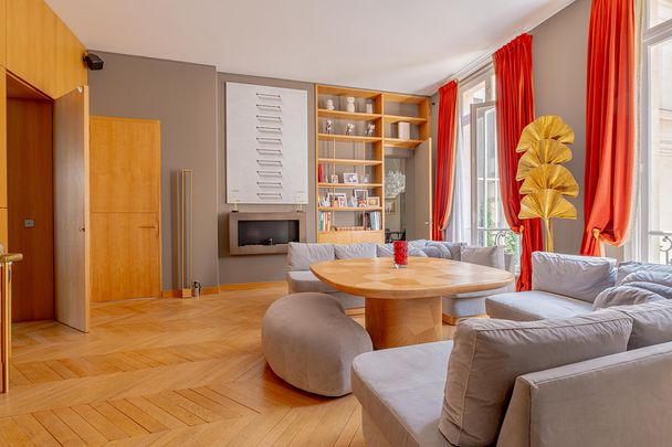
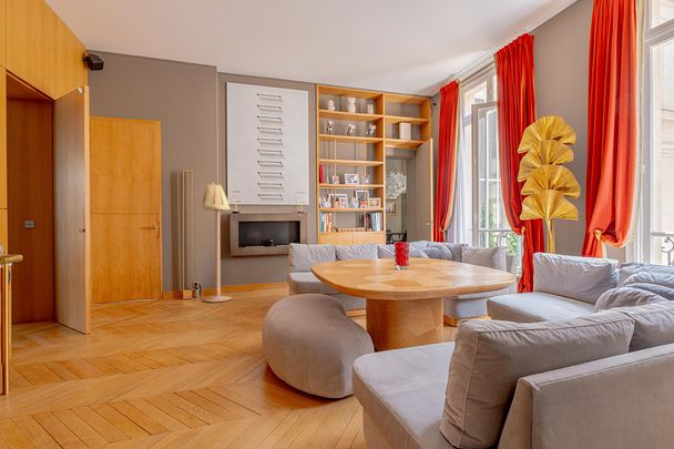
+ floor lamp [202,182,233,303]
